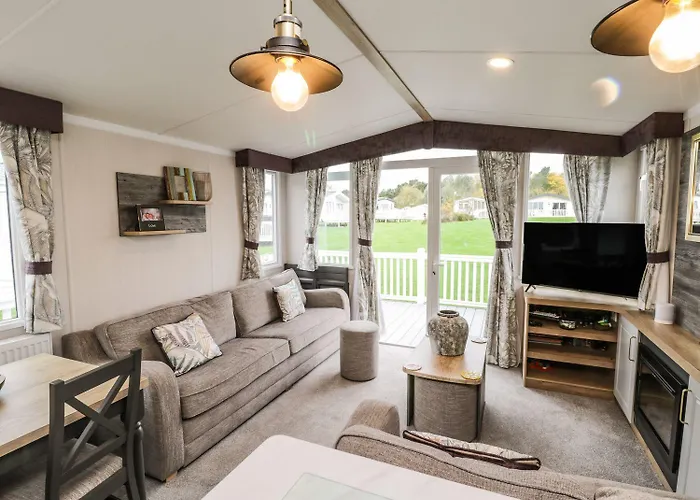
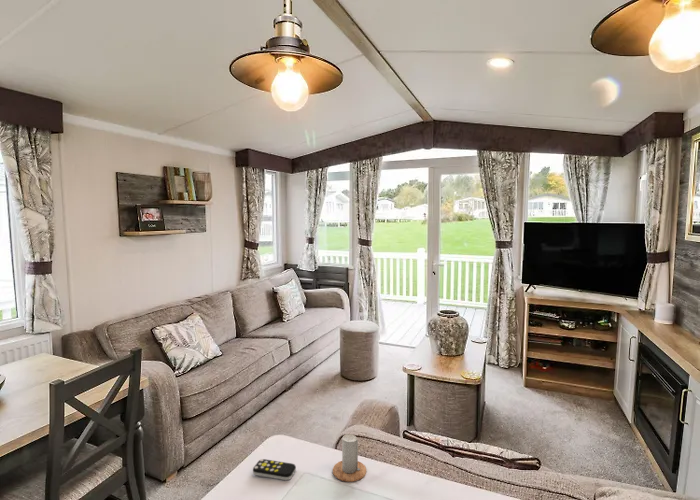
+ remote control [252,458,297,481]
+ candle [332,433,367,483]
